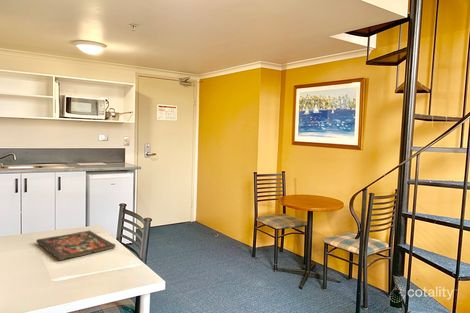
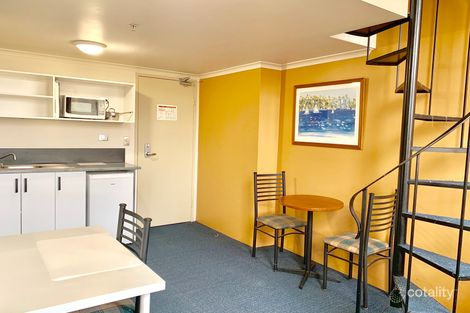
- board game [35,230,117,261]
